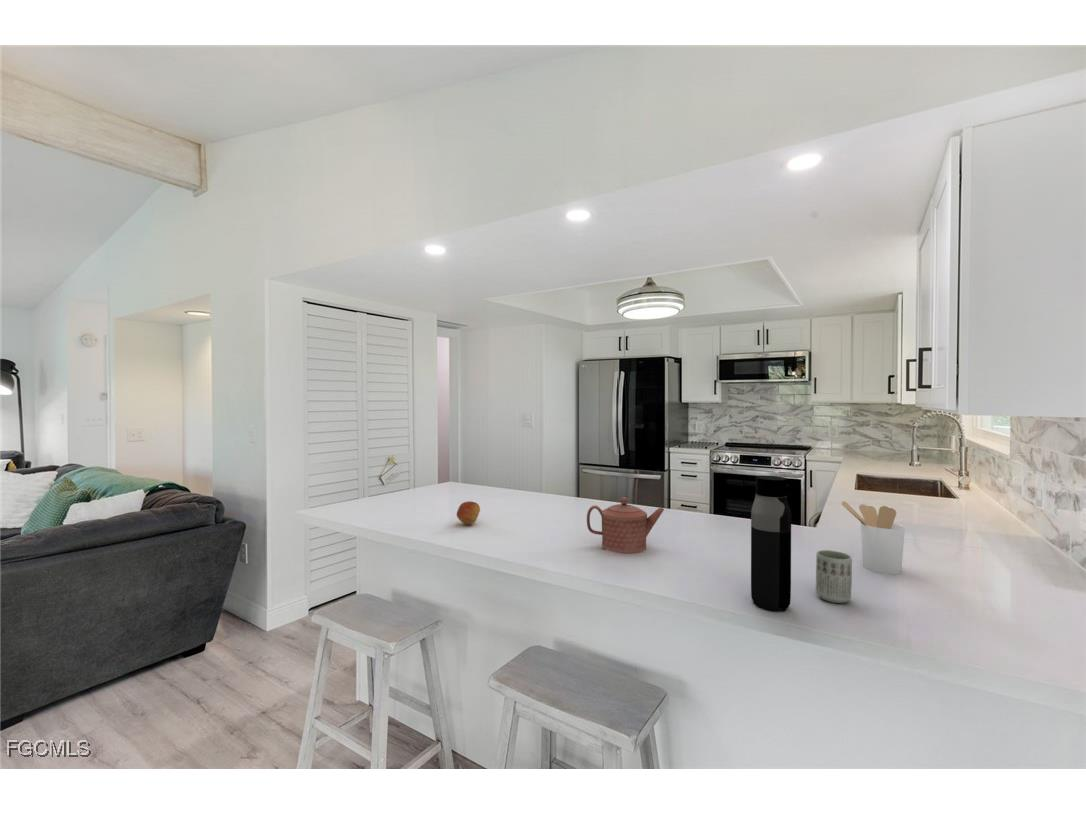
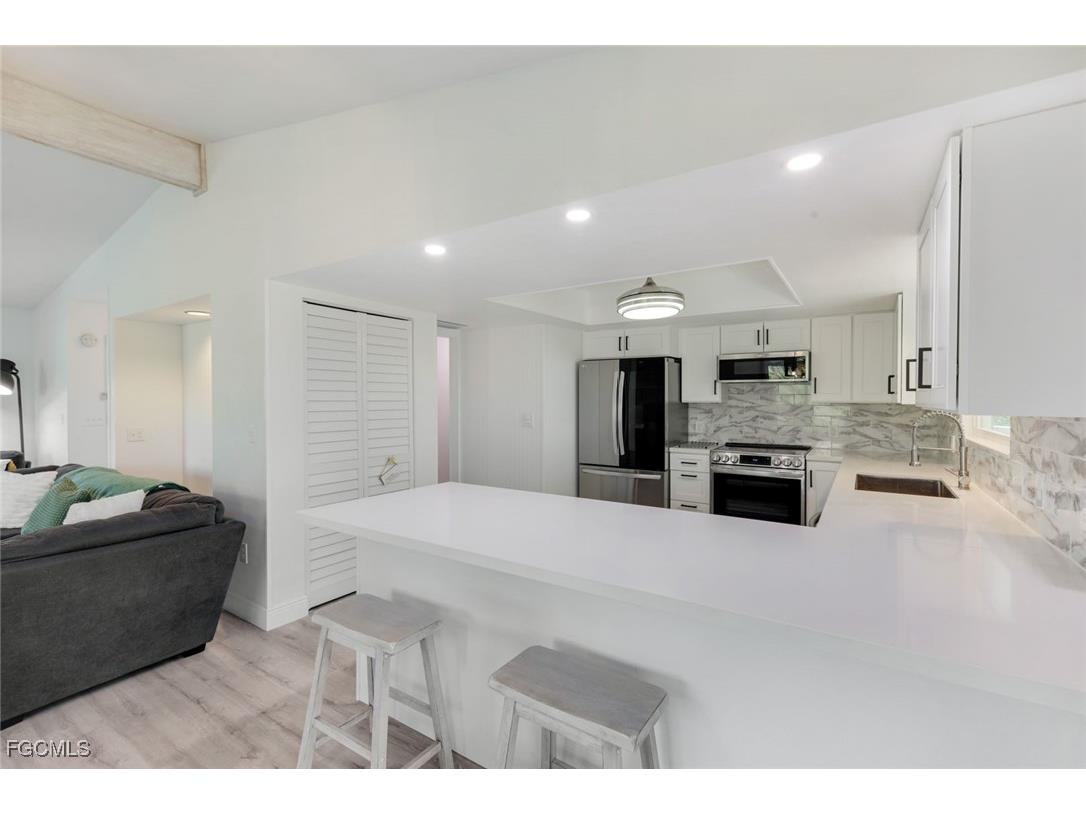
- fruit [456,500,481,526]
- water bottle [750,475,792,613]
- utensil holder [841,500,906,576]
- teapot [586,496,665,554]
- cup [815,549,853,604]
